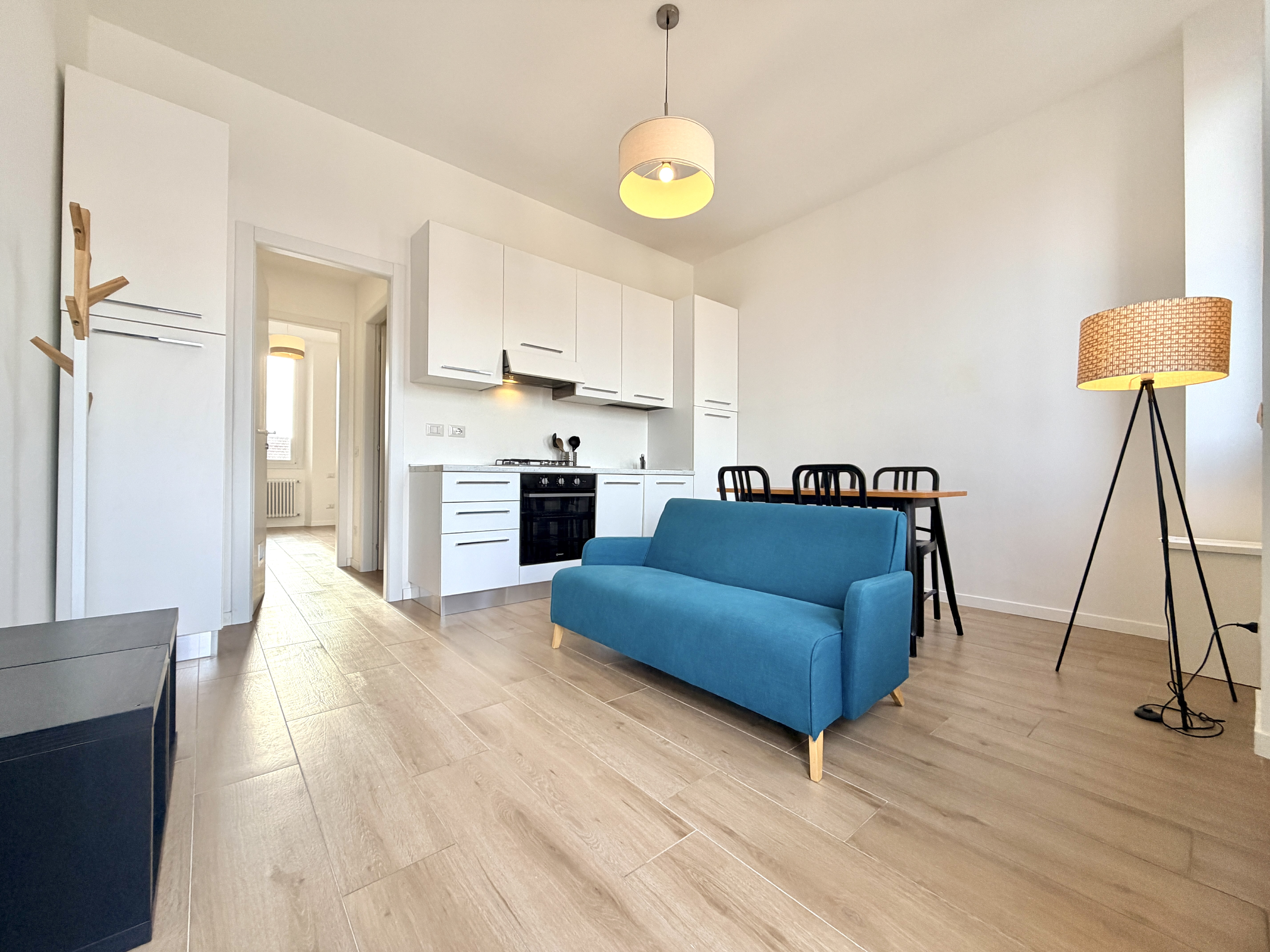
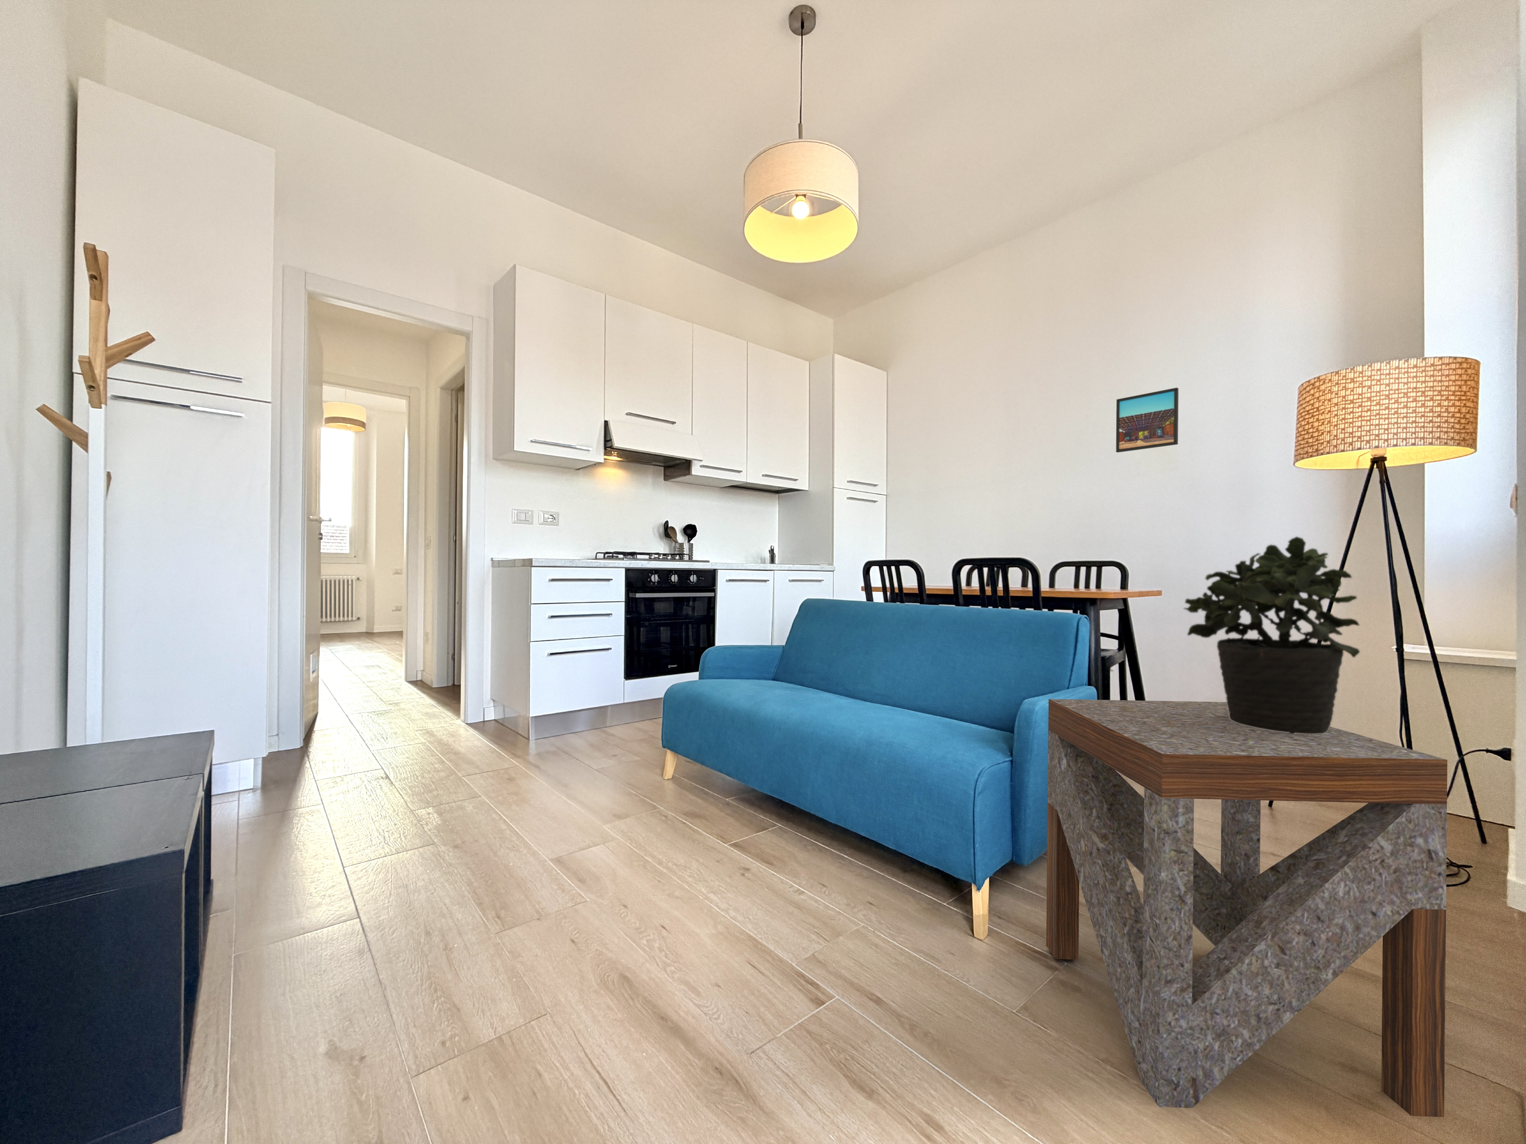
+ potted plant [1182,536,1360,734]
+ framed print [1115,387,1179,453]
+ side table [1045,698,1448,1118]
